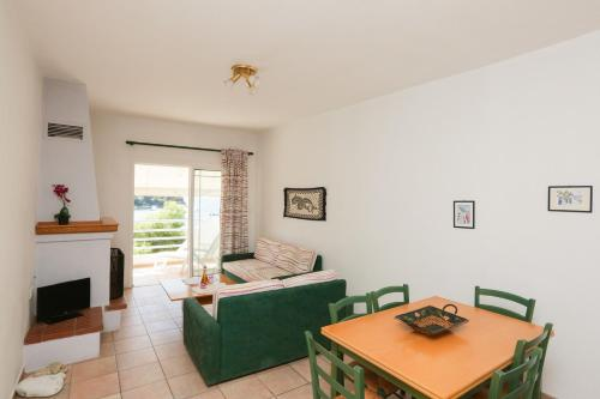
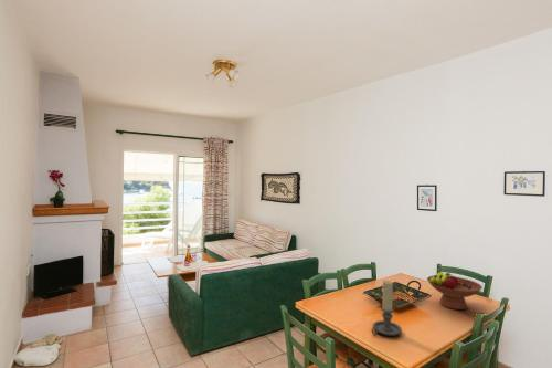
+ candle holder [371,280,403,337]
+ fruit bowl [426,271,484,311]
